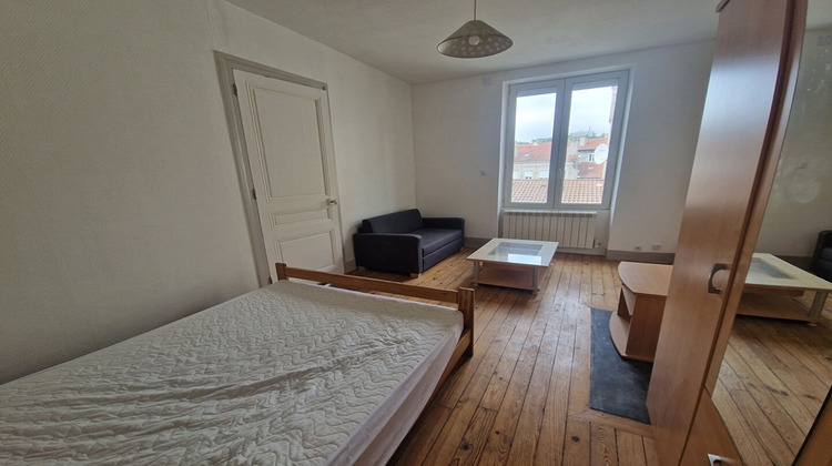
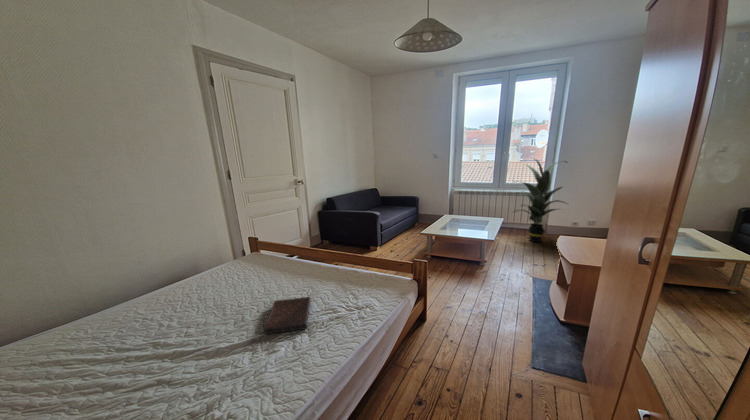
+ indoor plant [511,156,570,243]
+ book [263,296,312,335]
